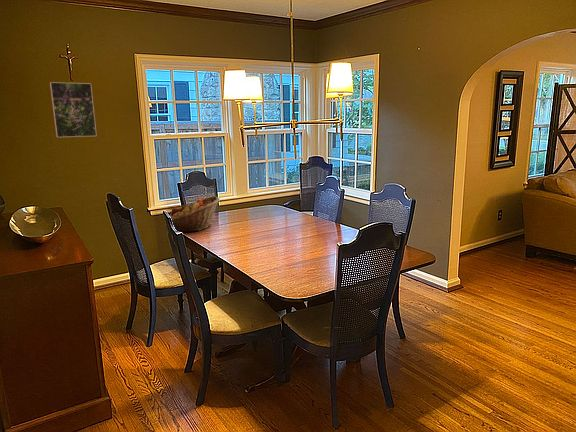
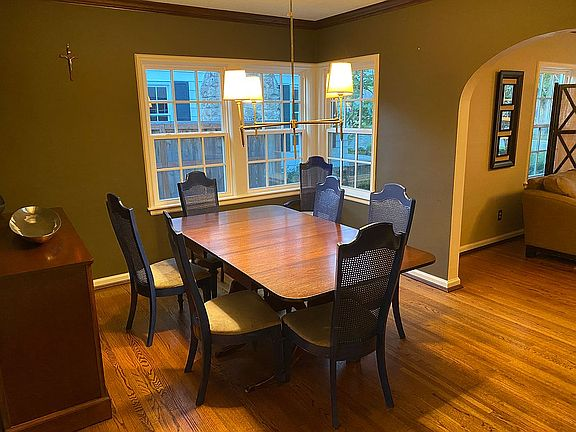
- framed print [49,81,98,138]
- fruit basket [169,195,221,233]
